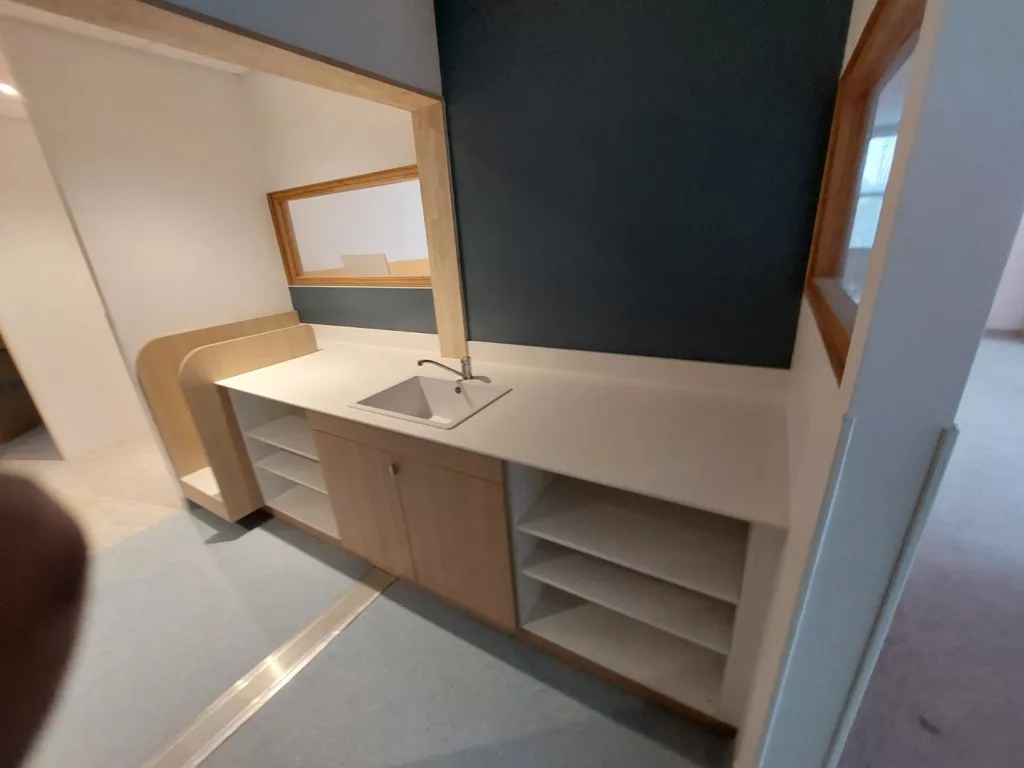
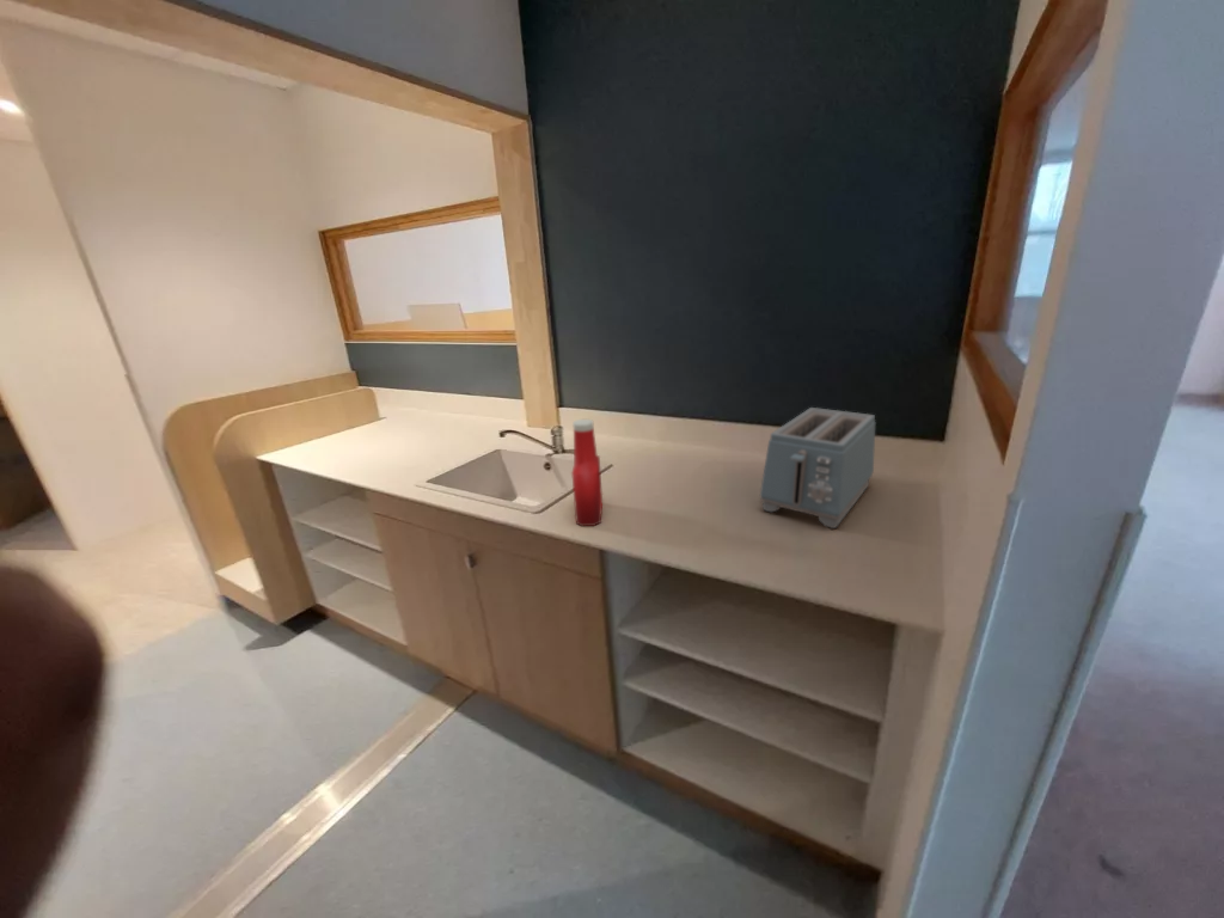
+ toaster [759,406,876,530]
+ soap bottle [570,418,604,527]
